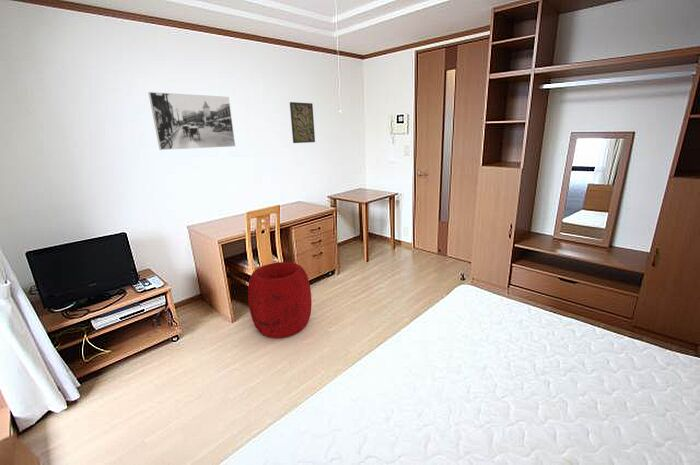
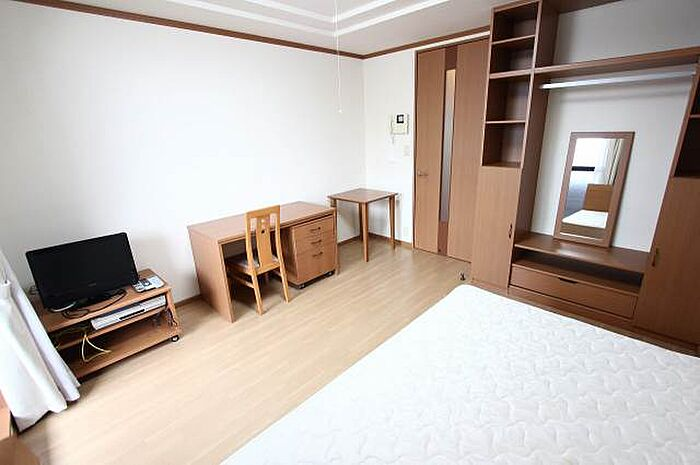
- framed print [147,91,236,151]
- pouf [247,261,312,339]
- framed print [289,101,316,144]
